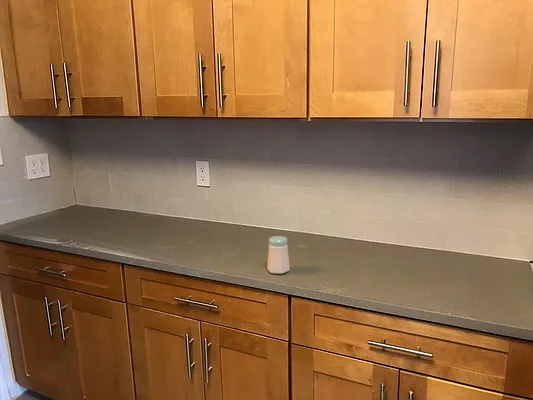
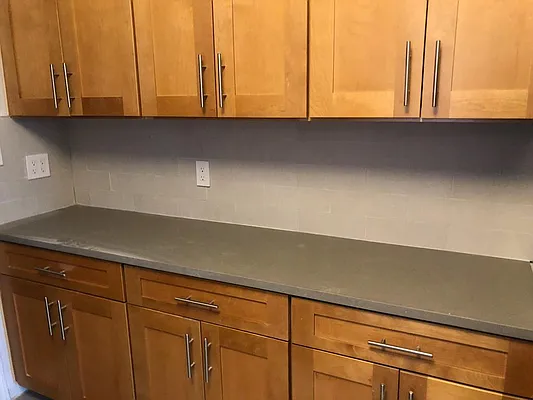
- salt shaker [266,235,291,275]
